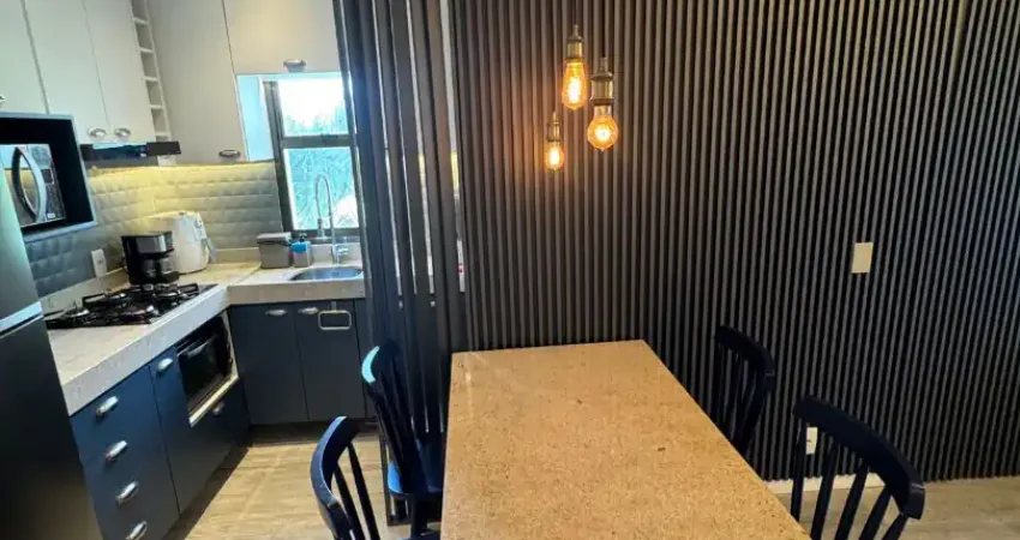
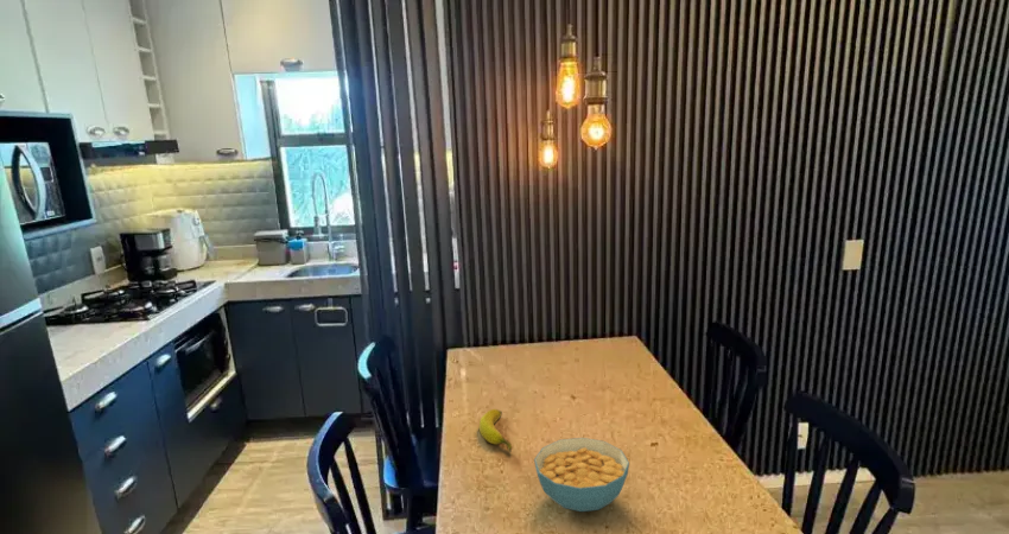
+ banana [478,408,513,453]
+ cereal bowl [533,437,630,513]
